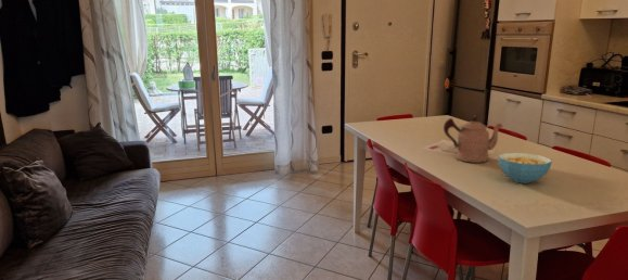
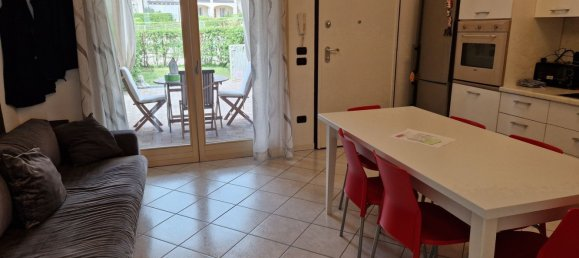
- coffeepot [443,115,504,164]
- cereal bowl [497,152,553,184]
